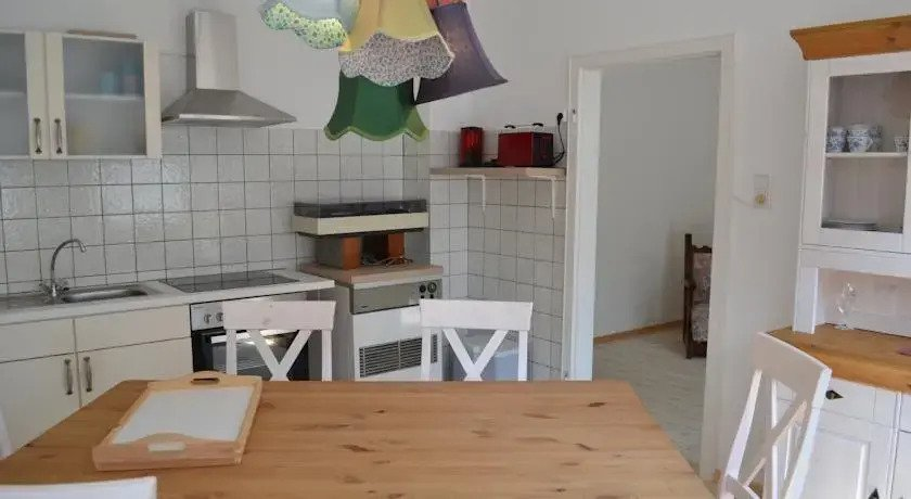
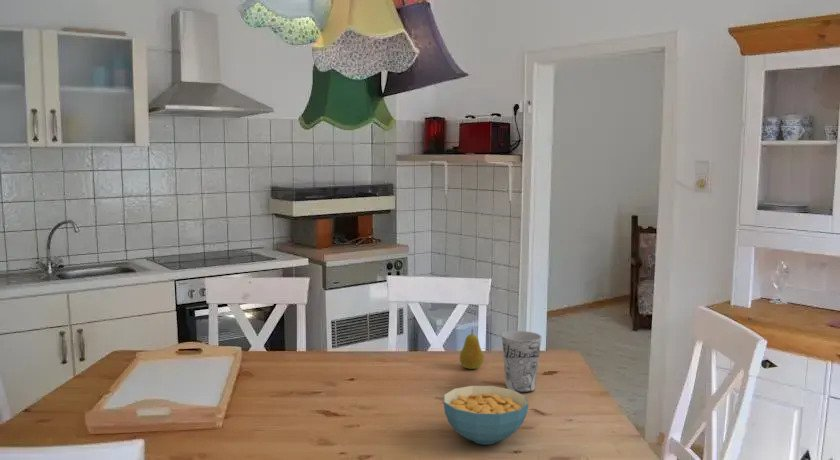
+ cup [501,330,543,394]
+ cereal bowl [442,385,529,446]
+ fruit [459,328,485,370]
